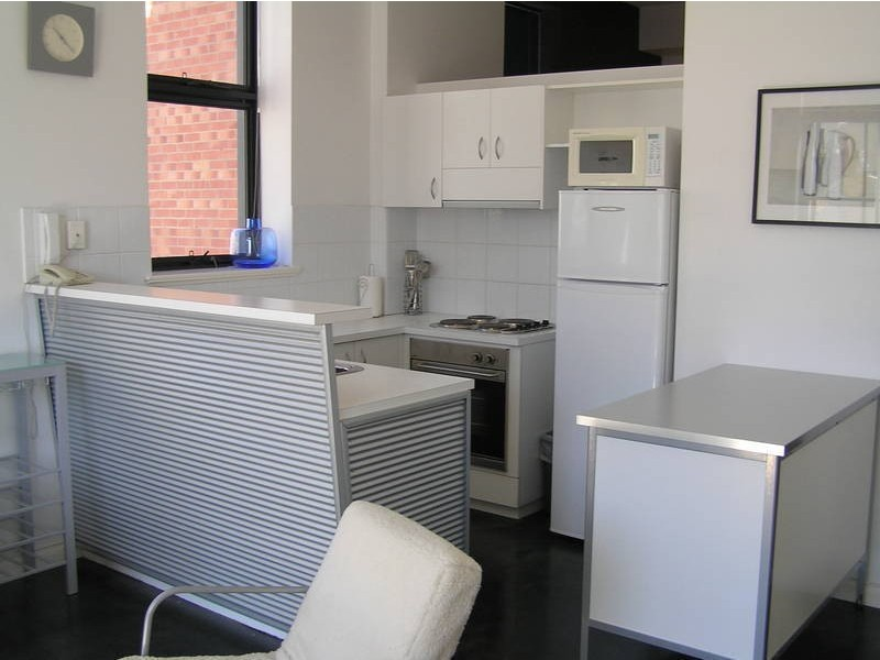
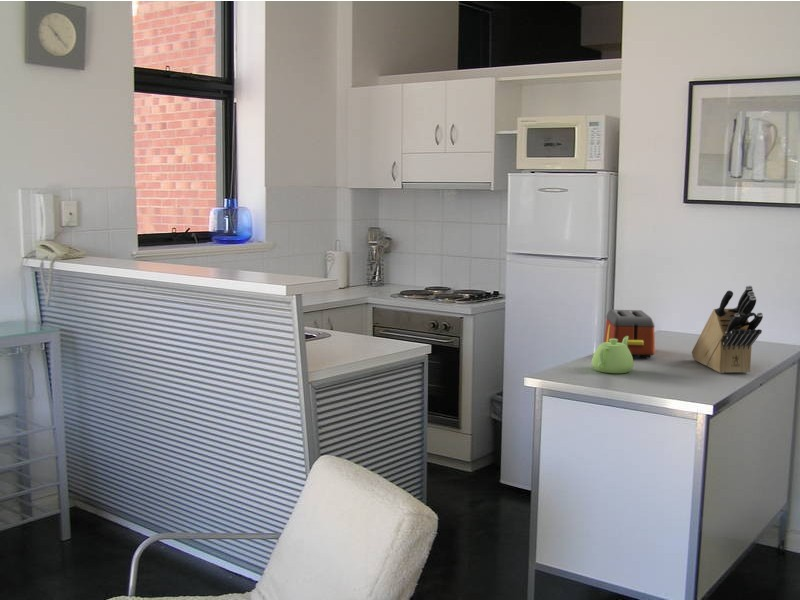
+ toaster [603,309,656,359]
+ teapot [591,336,635,374]
+ knife block [691,285,764,374]
